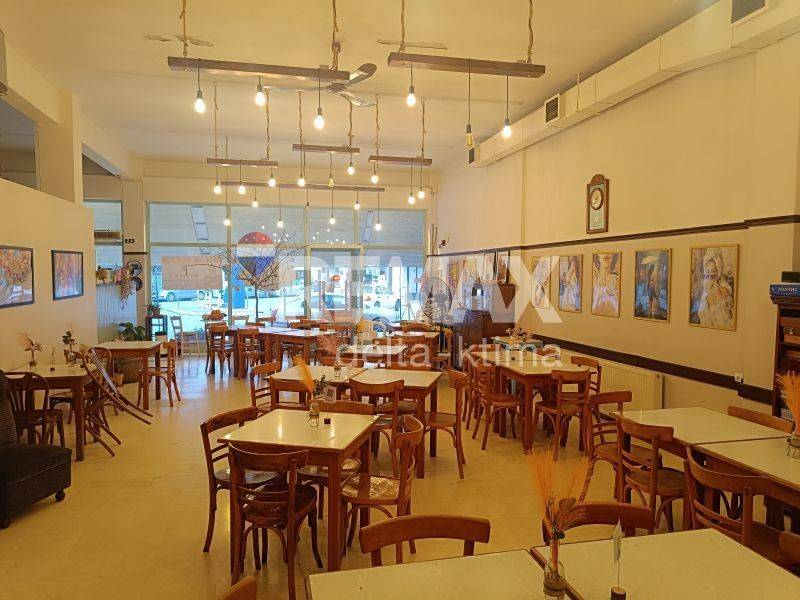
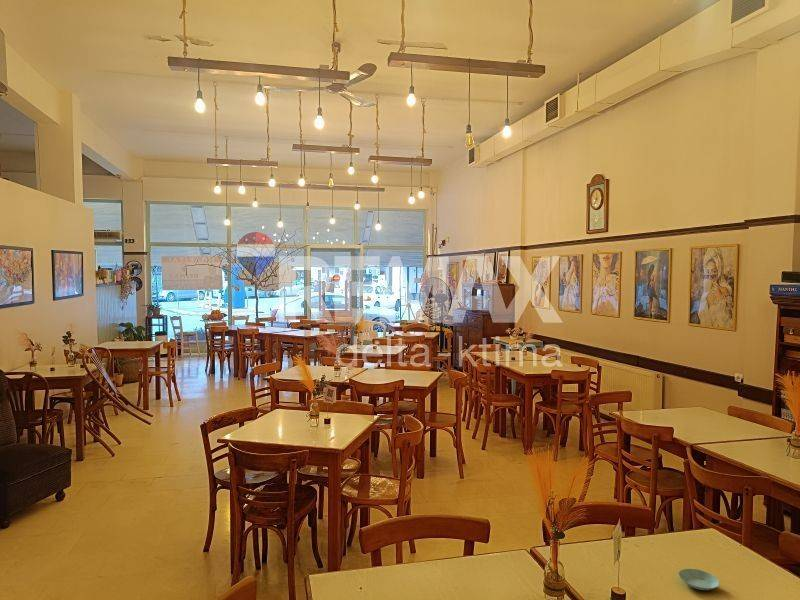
+ saucer [678,568,720,591]
